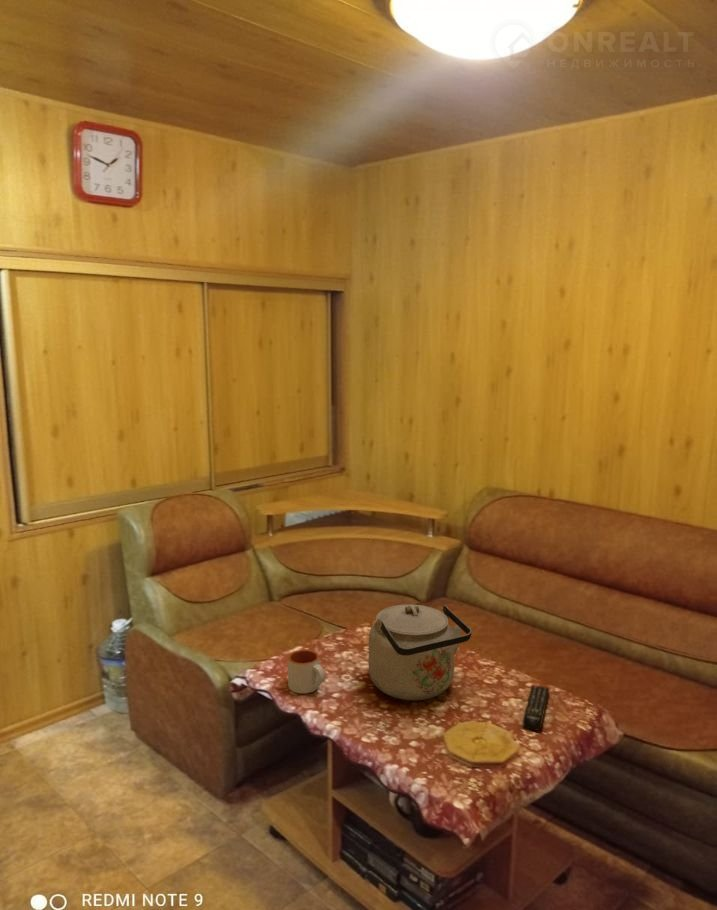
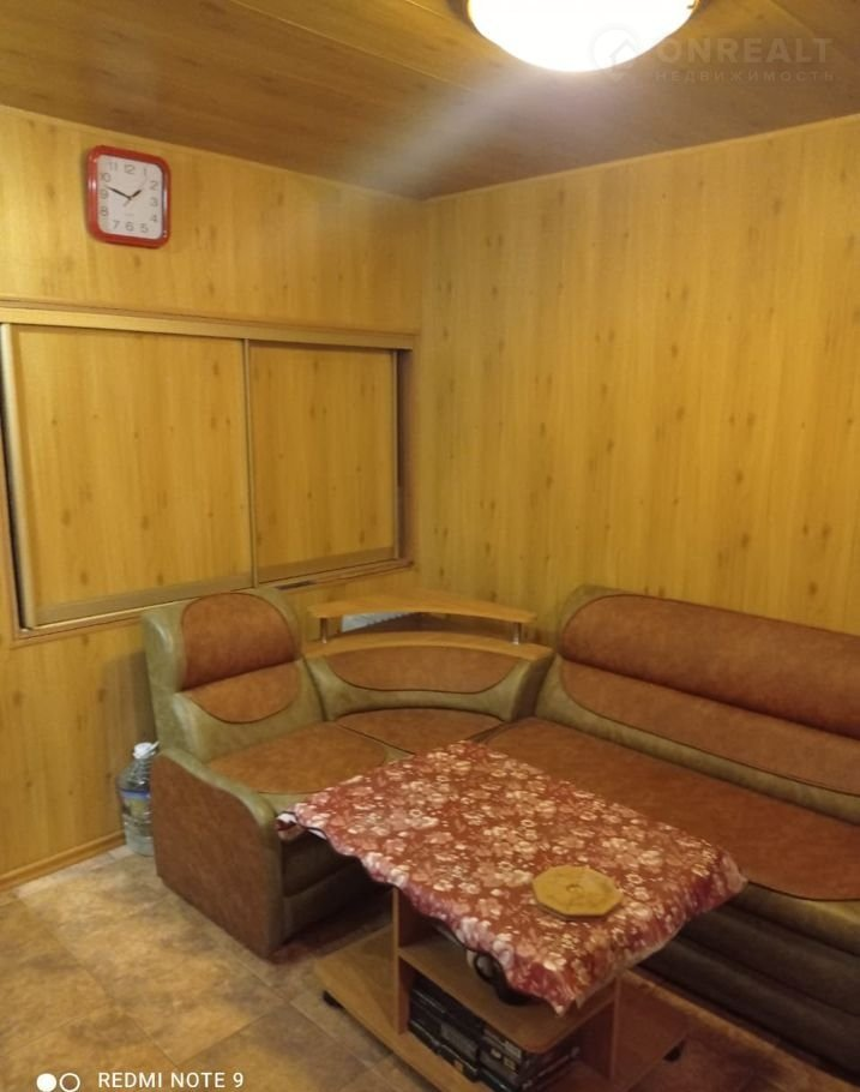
- mug [287,649,326,694]
- kettle [368,604,473,701]
- remote control [522,684,550,732]
